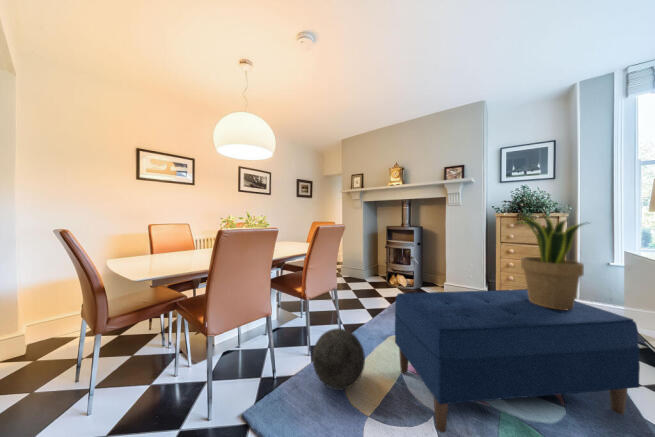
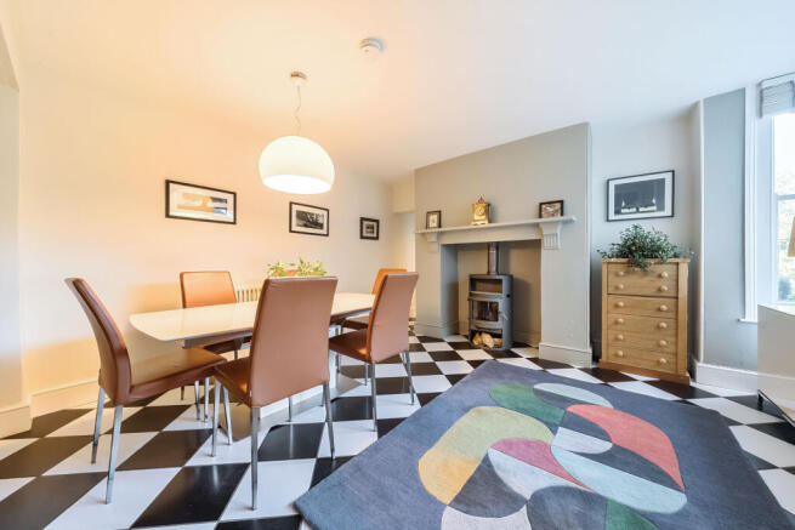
- potted plant [514,214,593,310]
- bench [394,288,641,434]
- ball [312,327,366,391]
